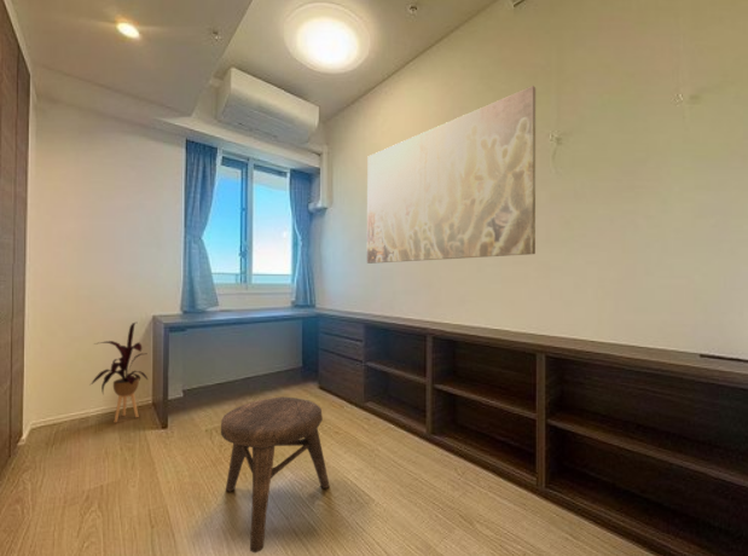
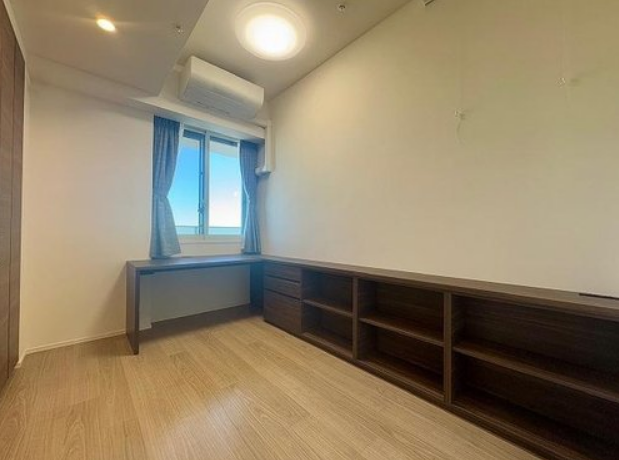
- house plant [89,322,149,423]
- wall art [366,85,537,265]
- stool [220,395,331,554]
